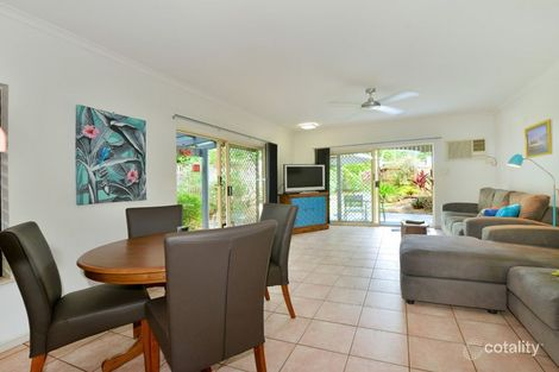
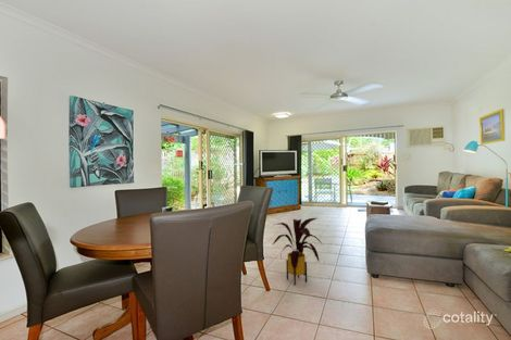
+ house plant [272,217,324,286]
